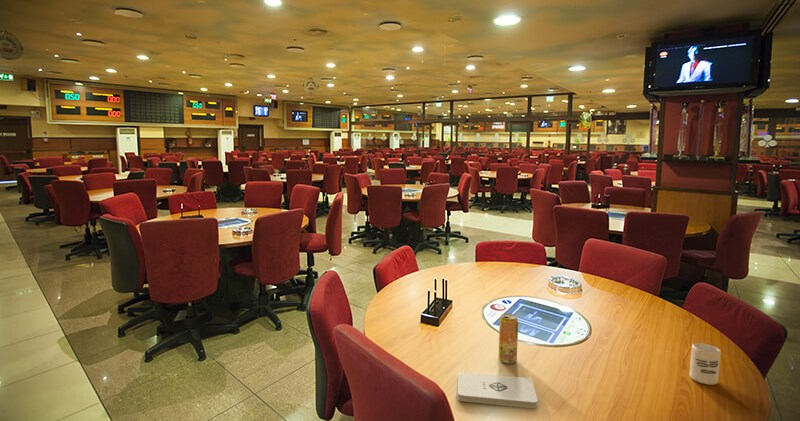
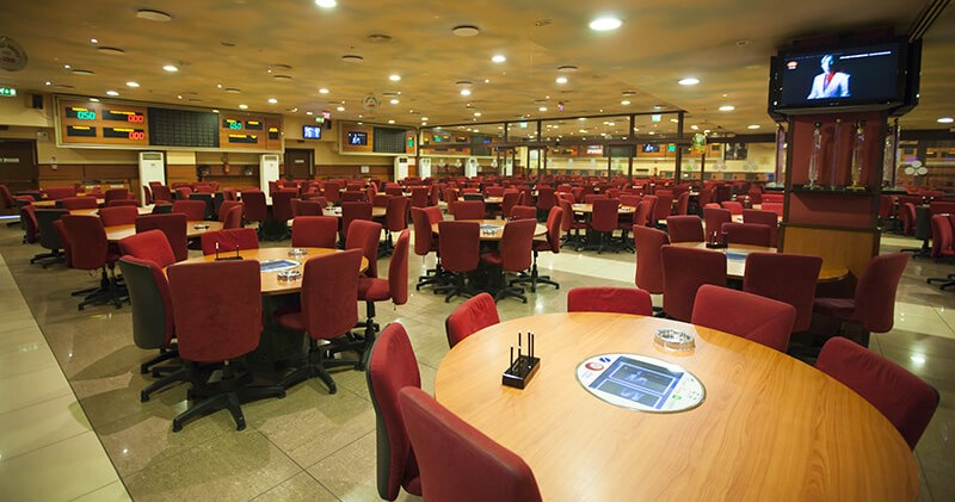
- notepad [456,371,539,409]
- beverage can [498,313,519,364]
- cup [688,342,722,386]
